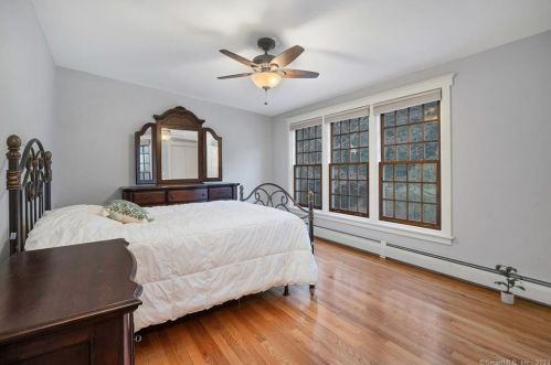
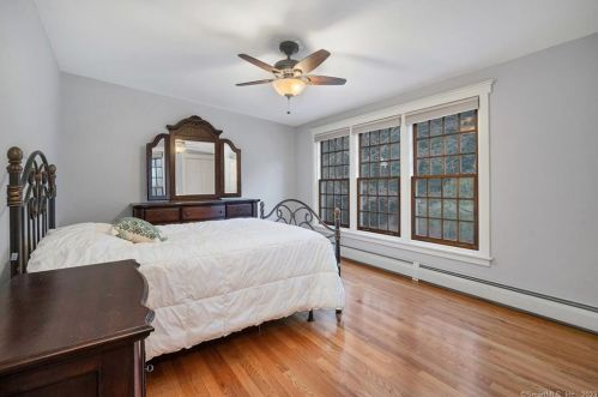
- potted plant [494,264,527,305]
